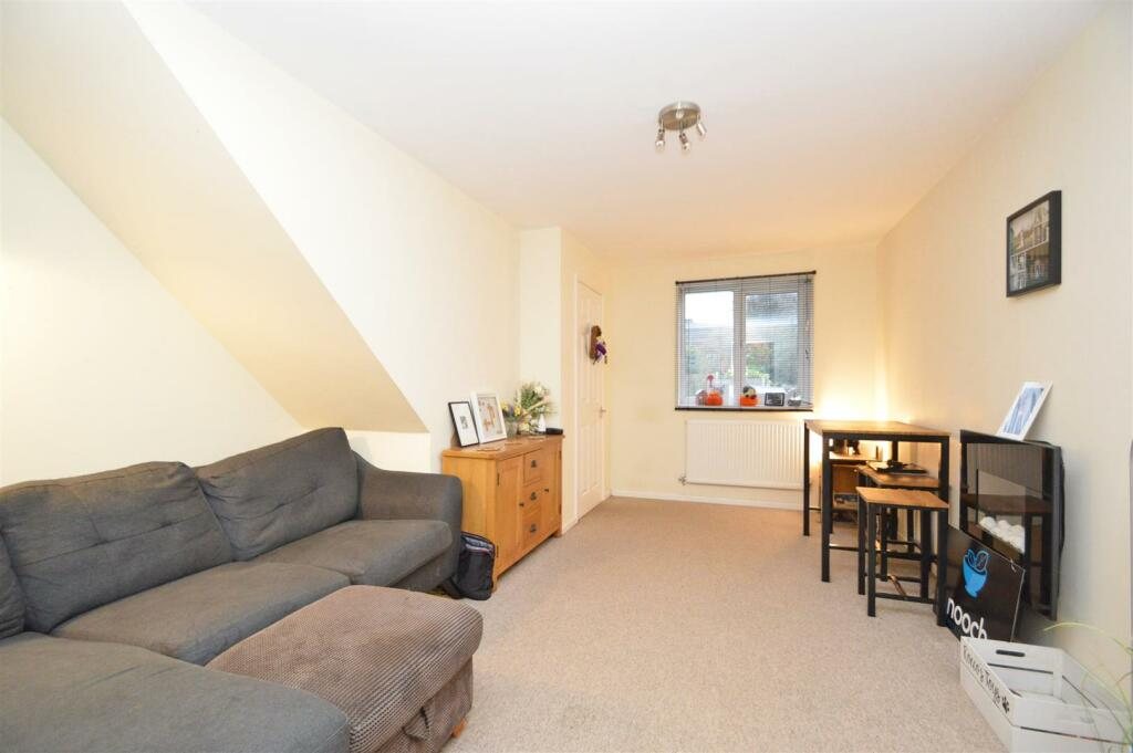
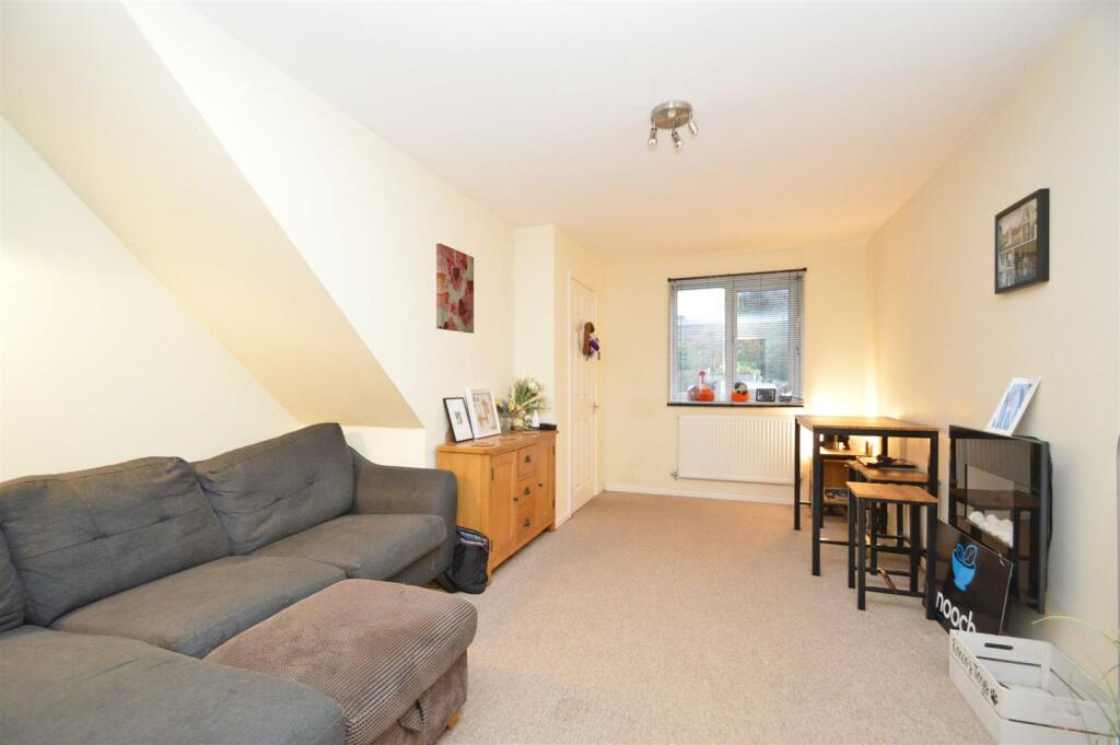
+ wall art [435,243,475,334]
